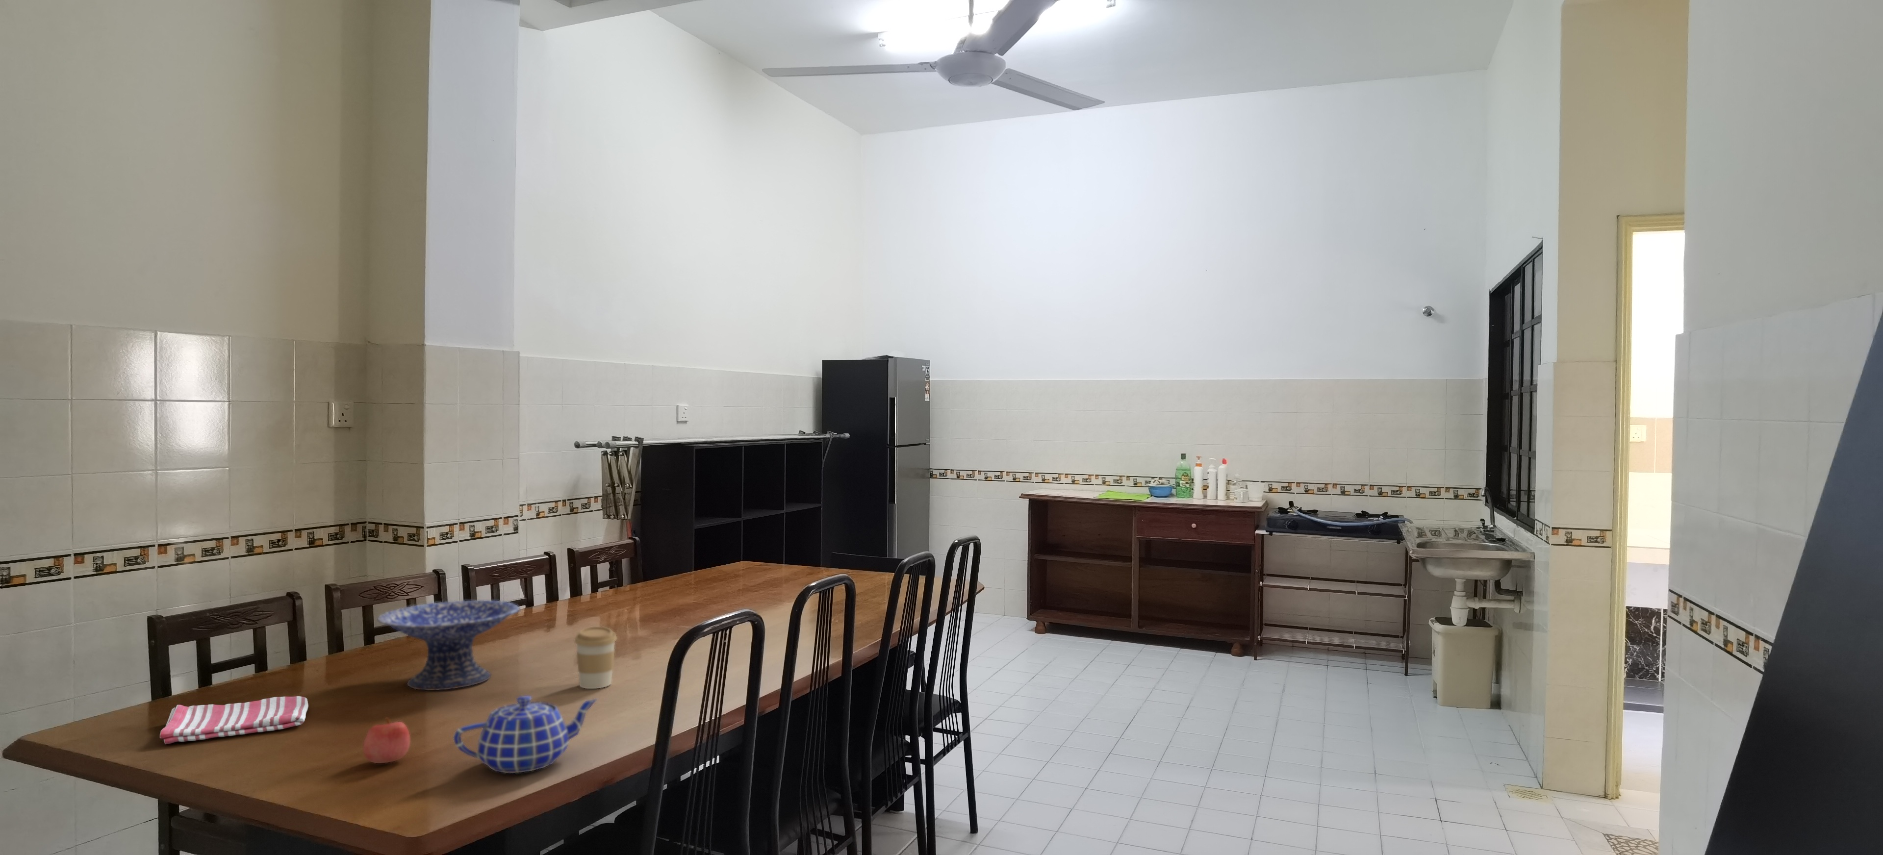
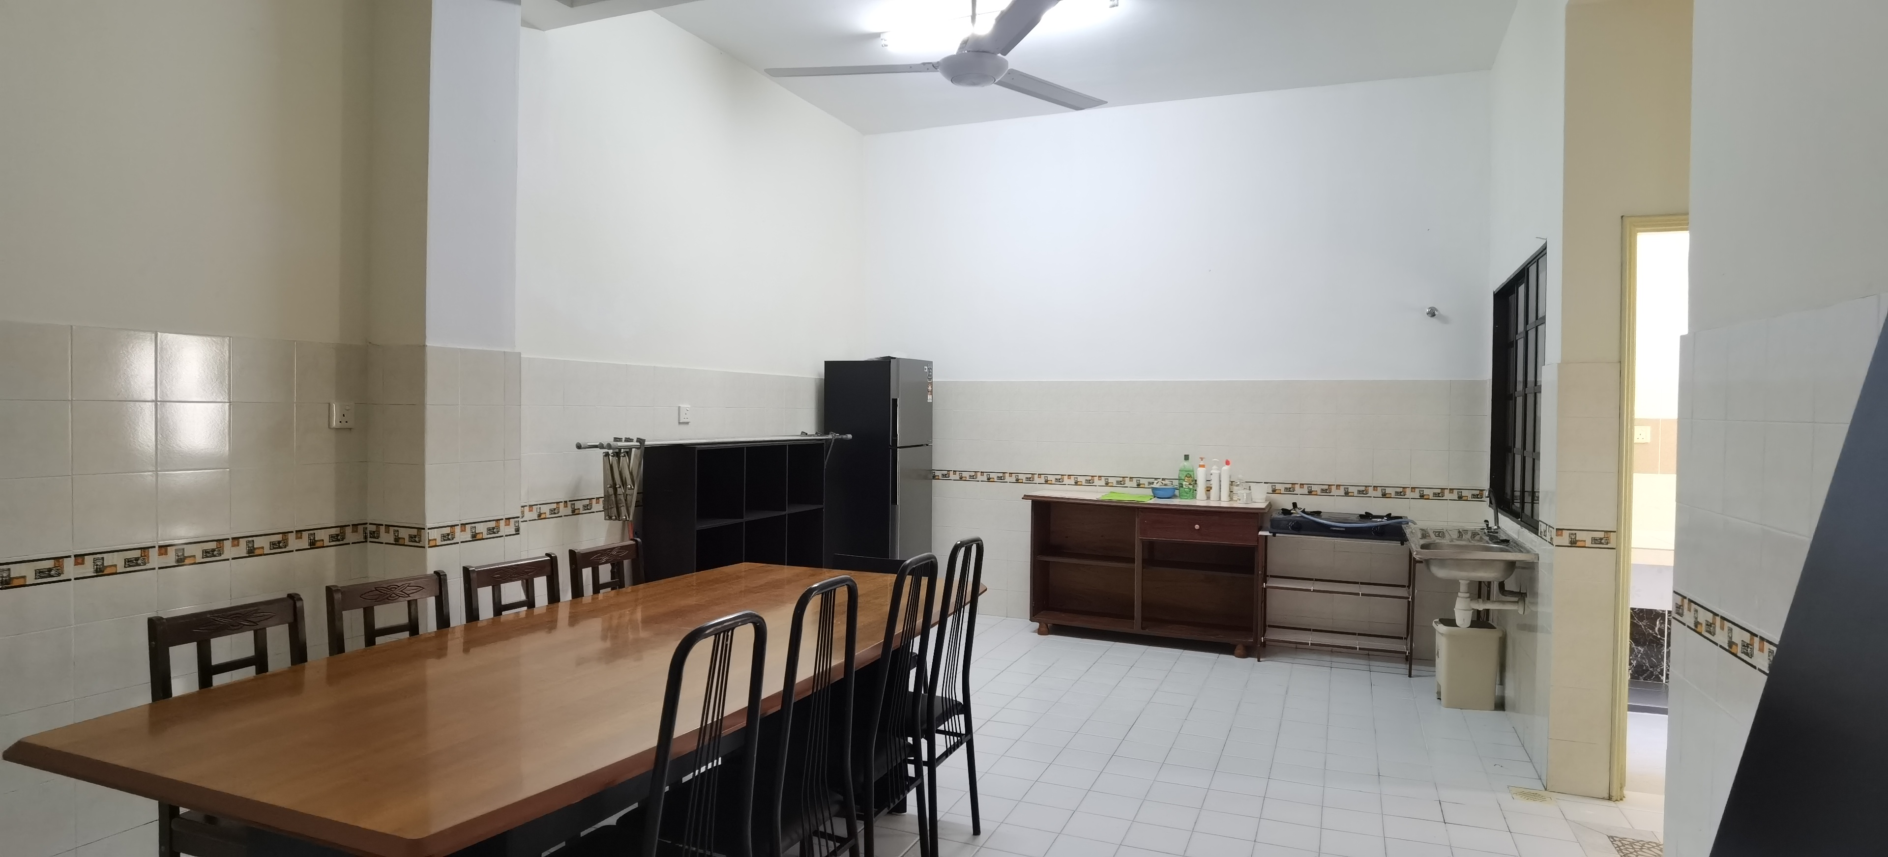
- teapot [453,695,599,773]
- coffee cup [574,626,617,689]
- decorative bowl [377,600,520,690]
- apple [363,717,411,764]
- dish towel [160,695,309,745]
